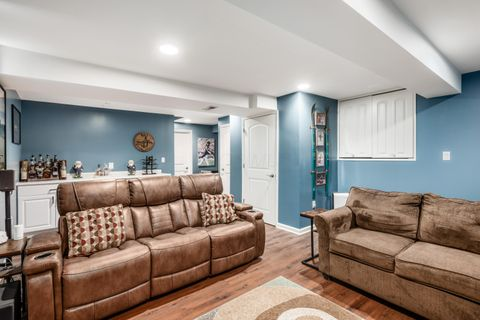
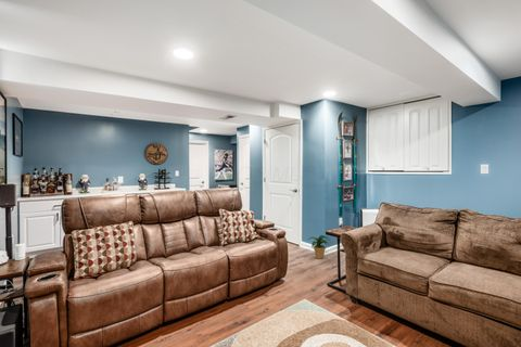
+ potted plant [307,234,331,260]
